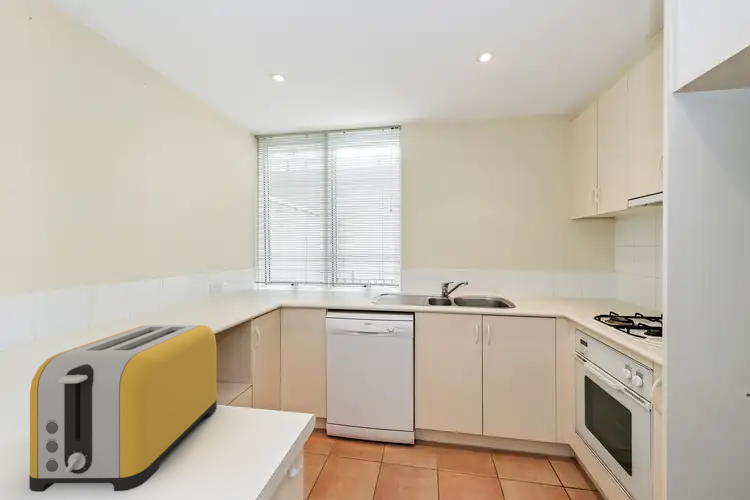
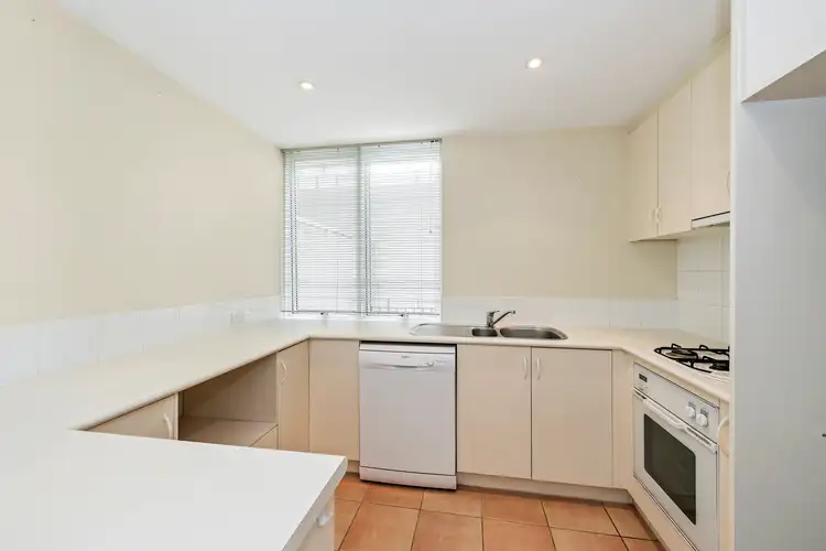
- toaster [28,324,218,493]
